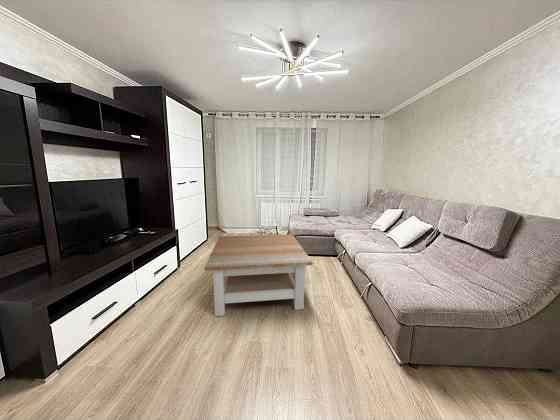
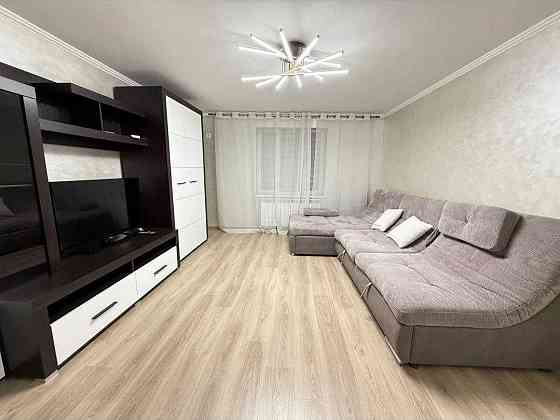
- coffee table [204,233,314,317]
